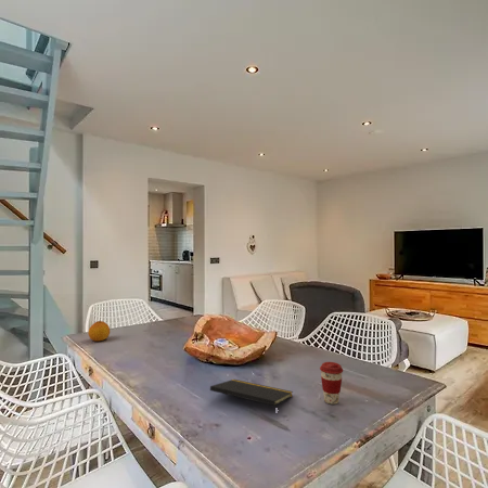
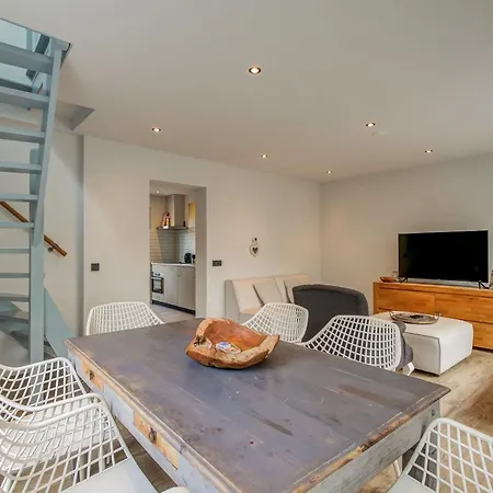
- coffee cup [319,361,344,406]
- notepad [209,378,294,418]
- fruit [87,320,111,343]
